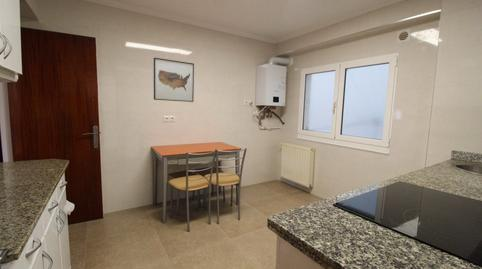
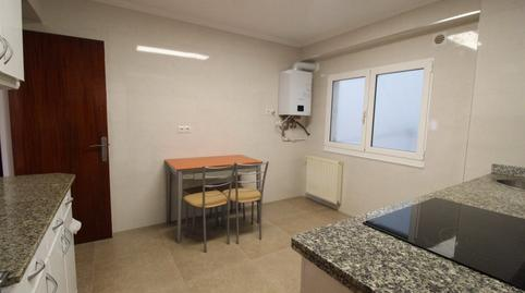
- wall art [153,57,195,103]
